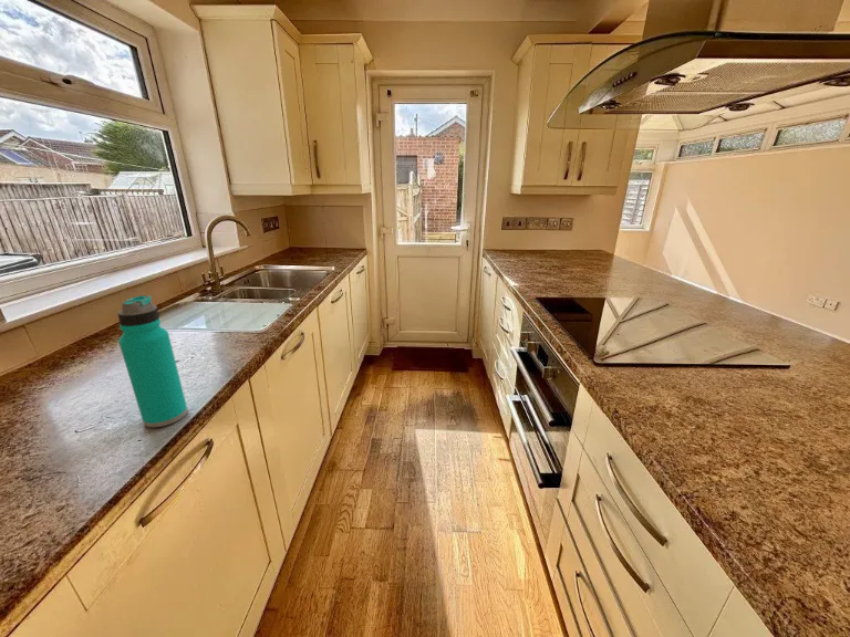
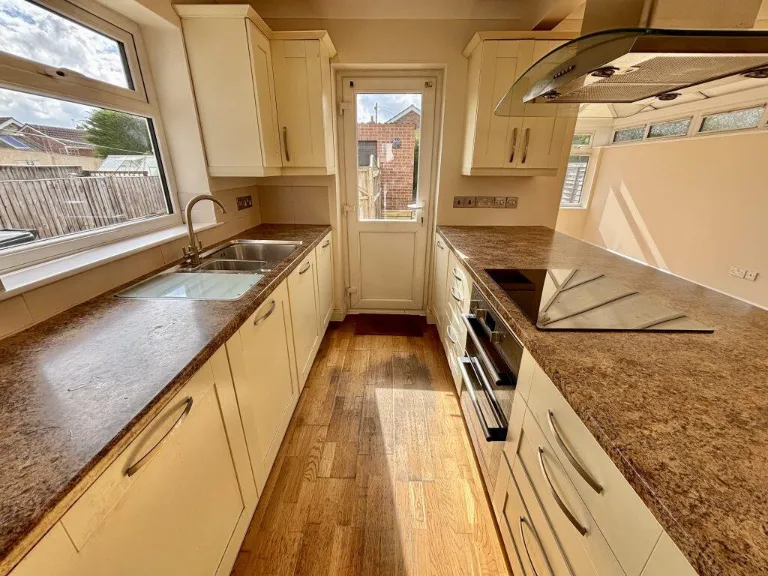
- water bottle [116,294,188,428]
